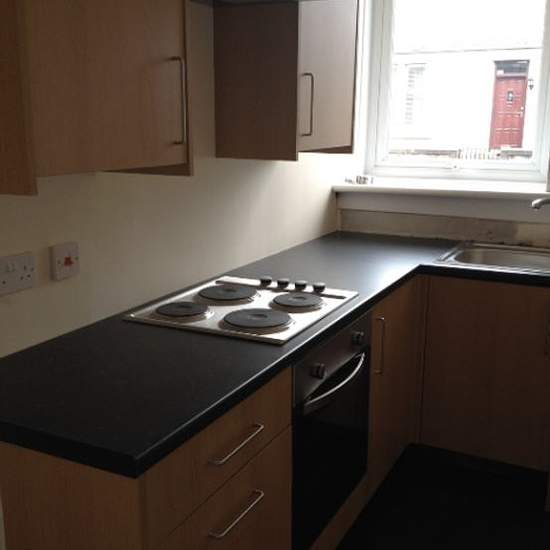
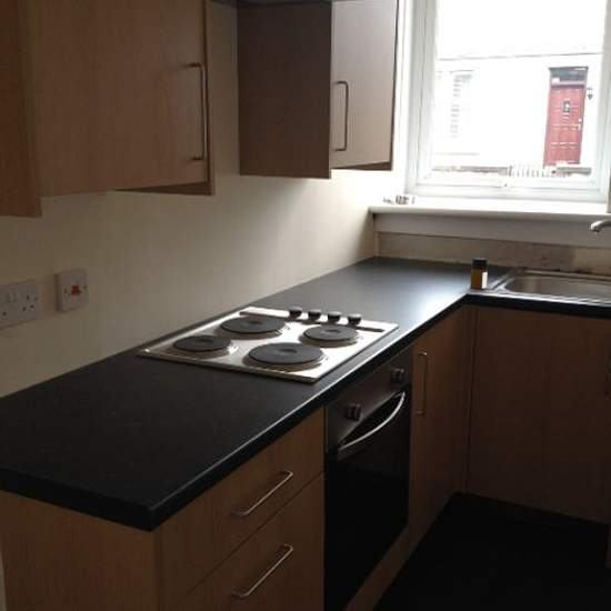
+ bottle [469,257,488,289]
